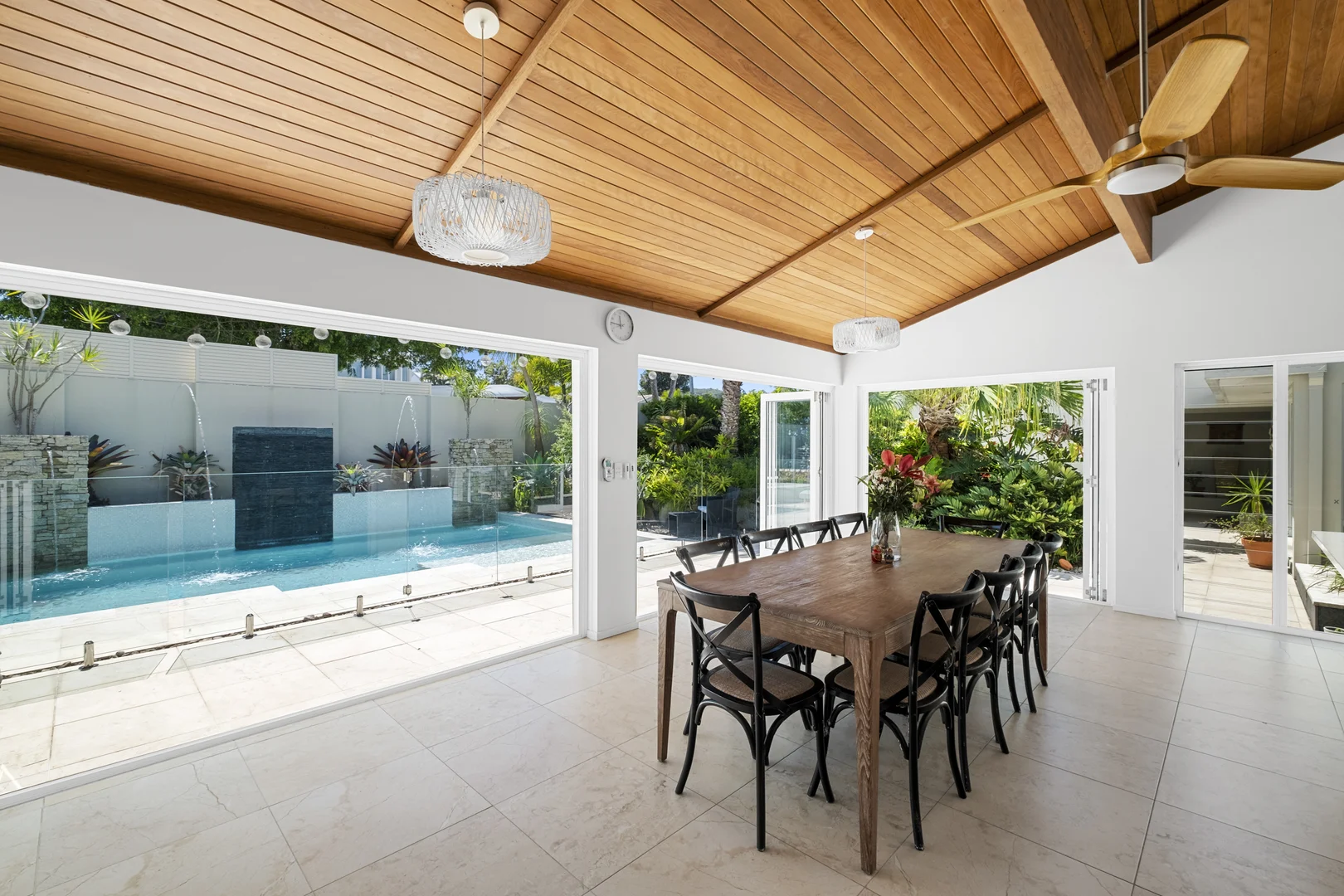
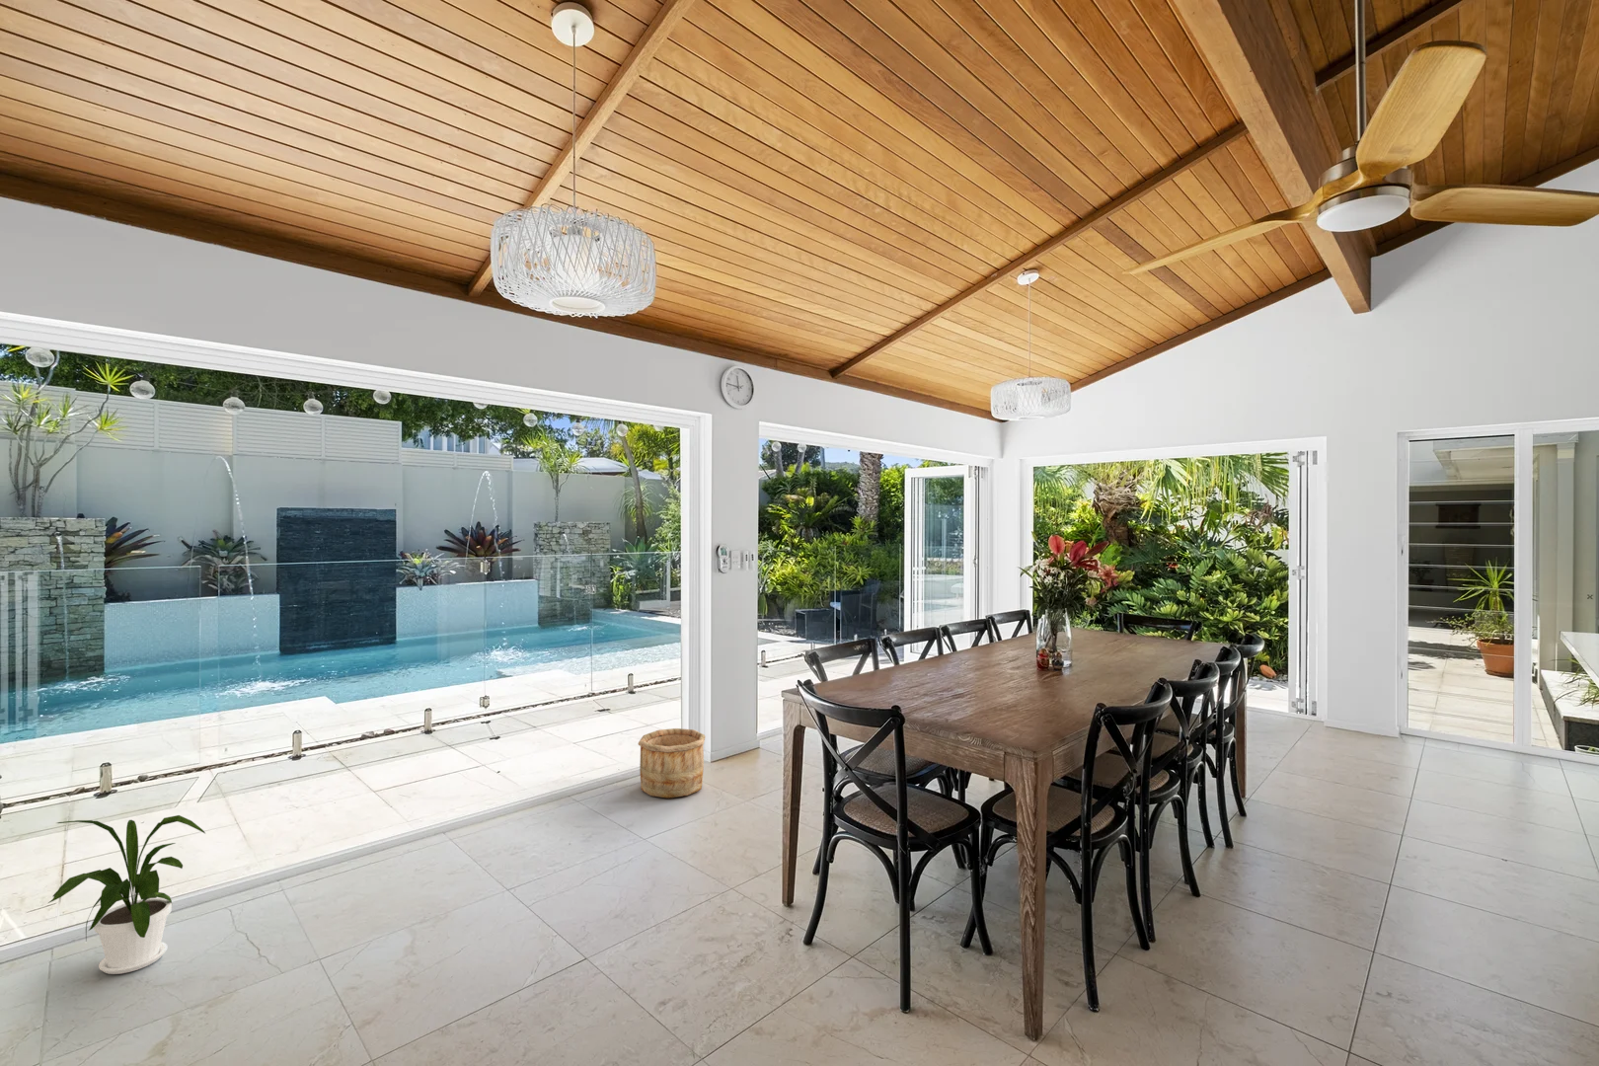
+ house plant [48,814,206,976]
+ wooden bucket [638,727,706,798]
